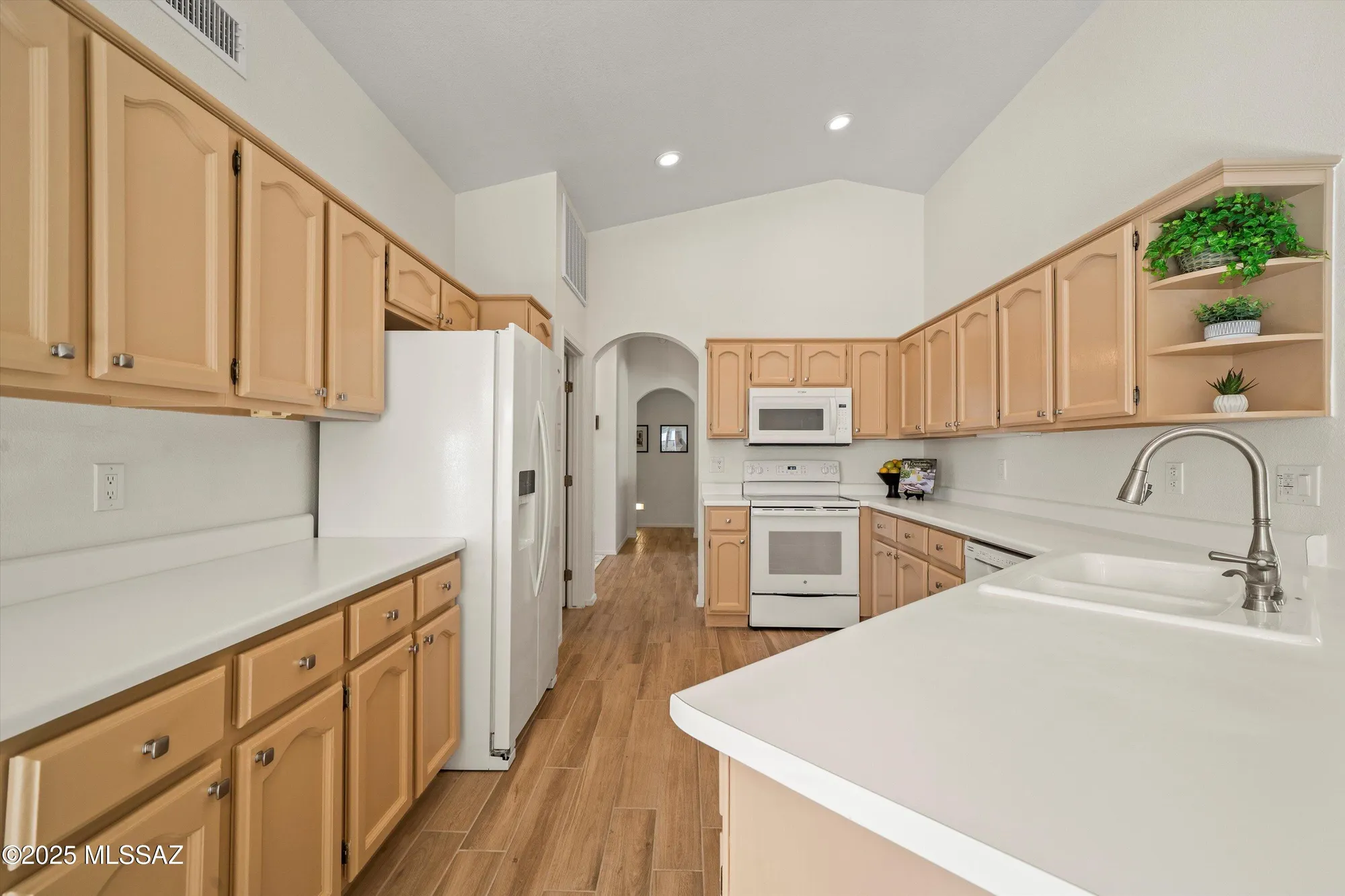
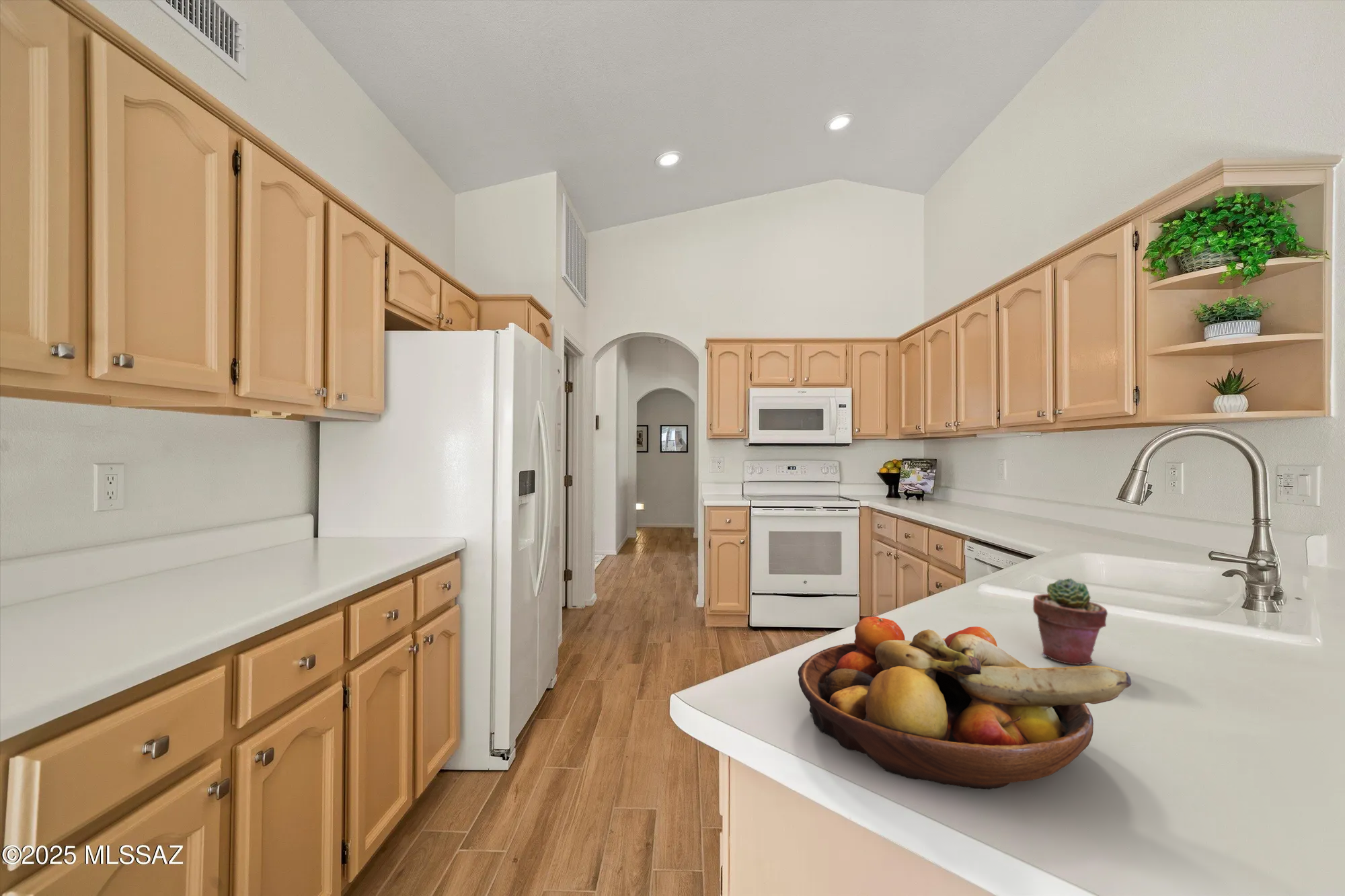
+ potted succulent [1032,577,1108,665]
+ fruit bowl [797,616,1132,790]
